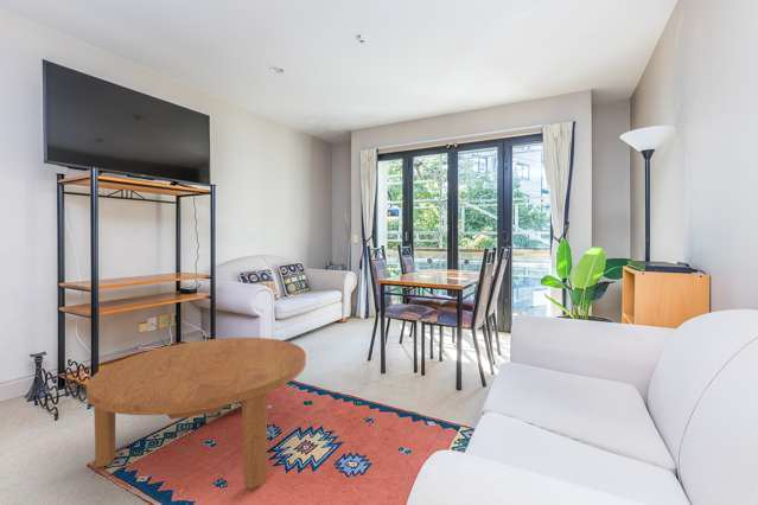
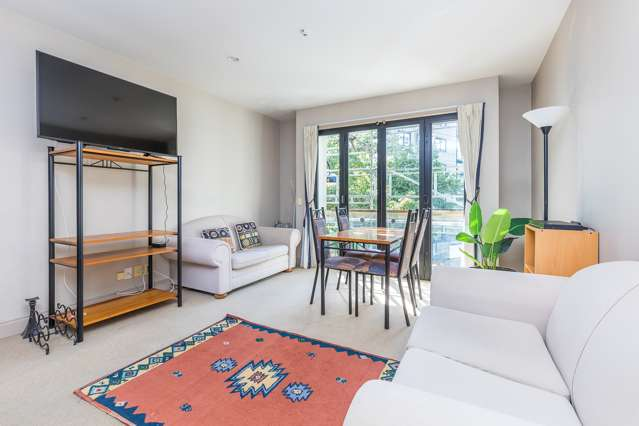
- coffee table [85,337,307,491]
